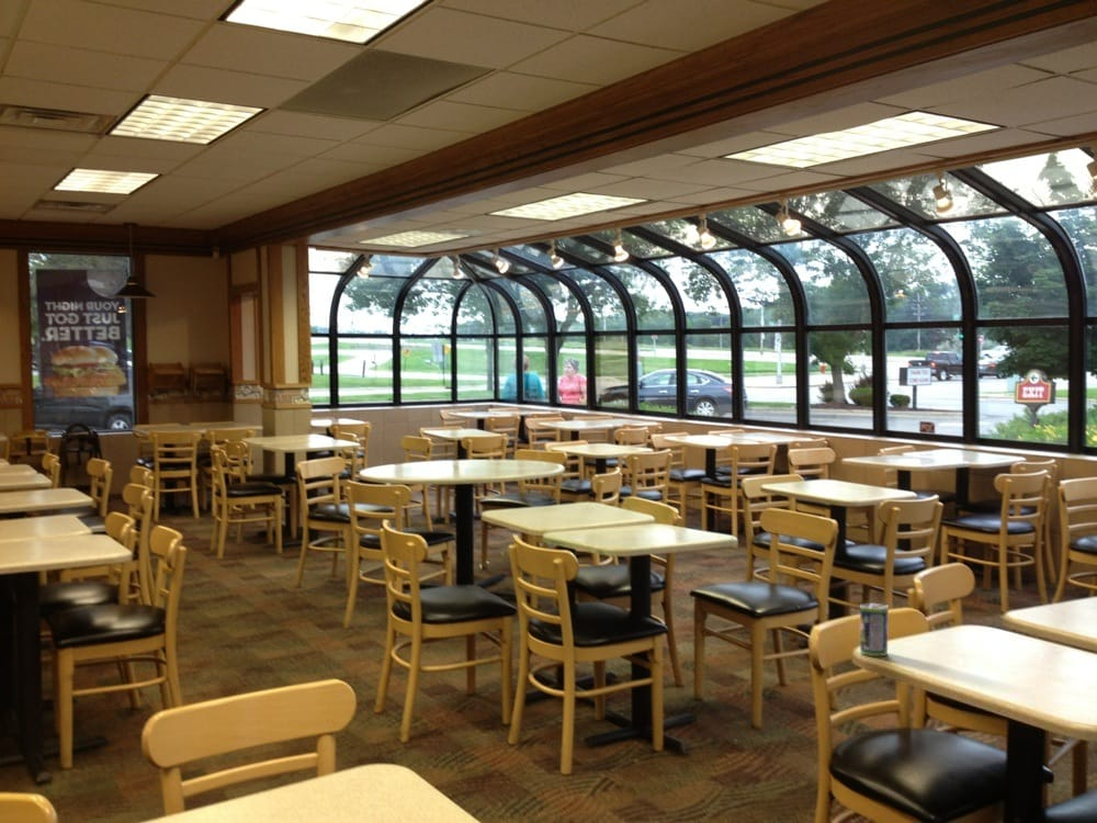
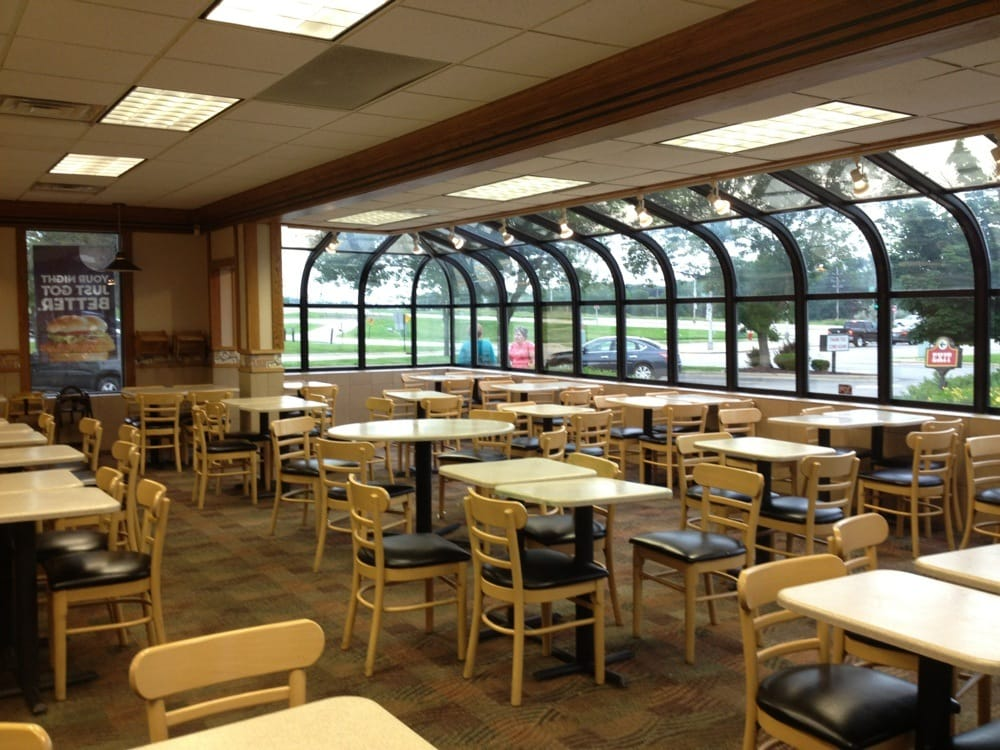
- beverage can [859,601,890,657]
